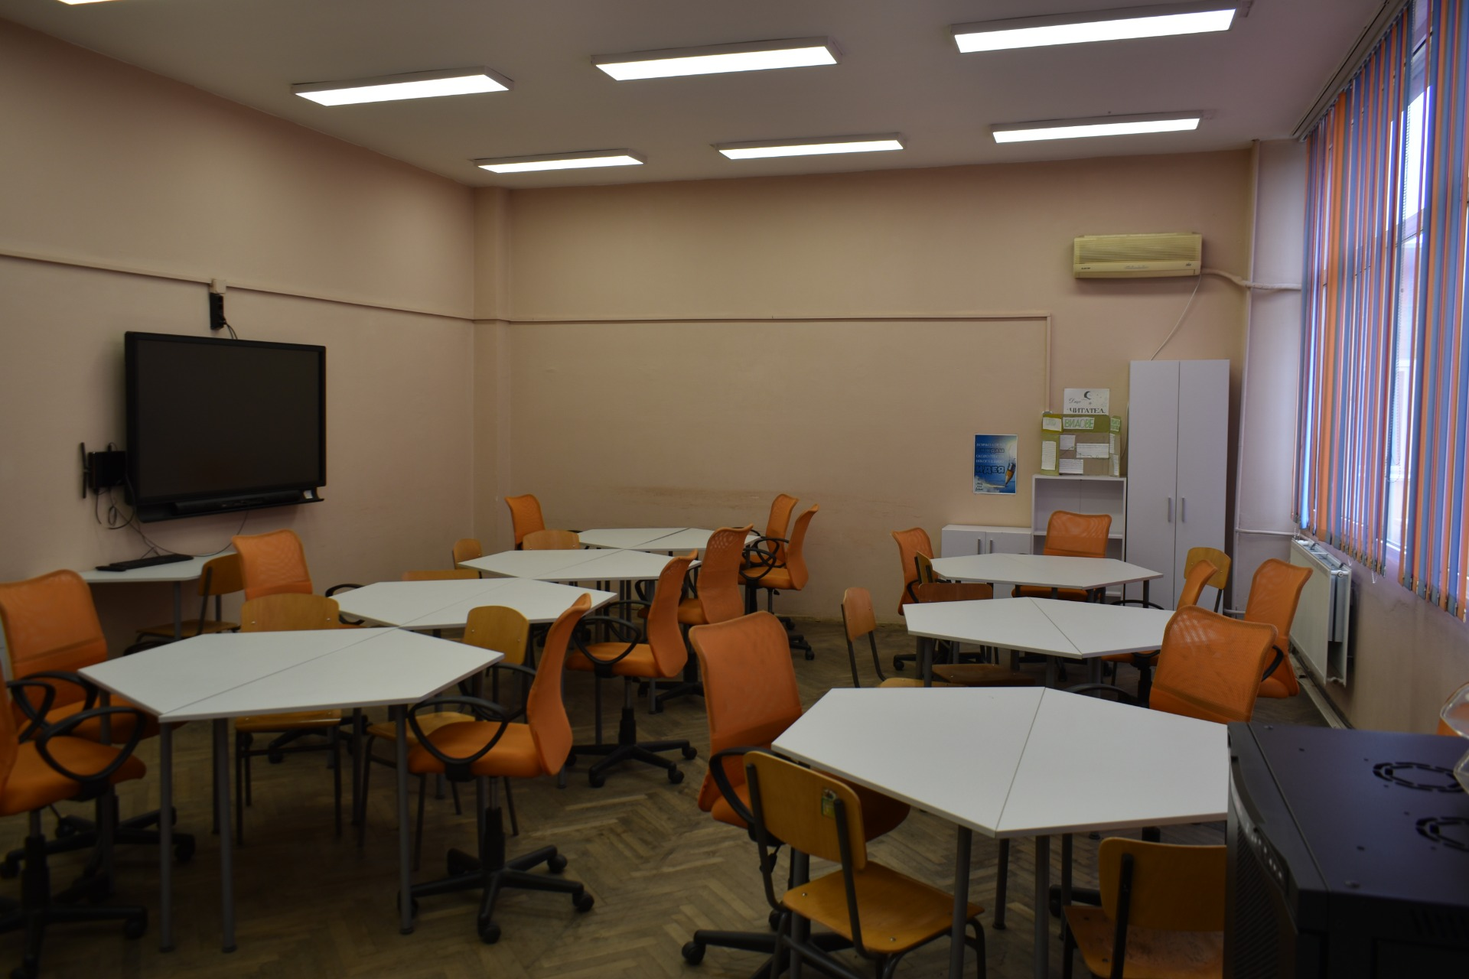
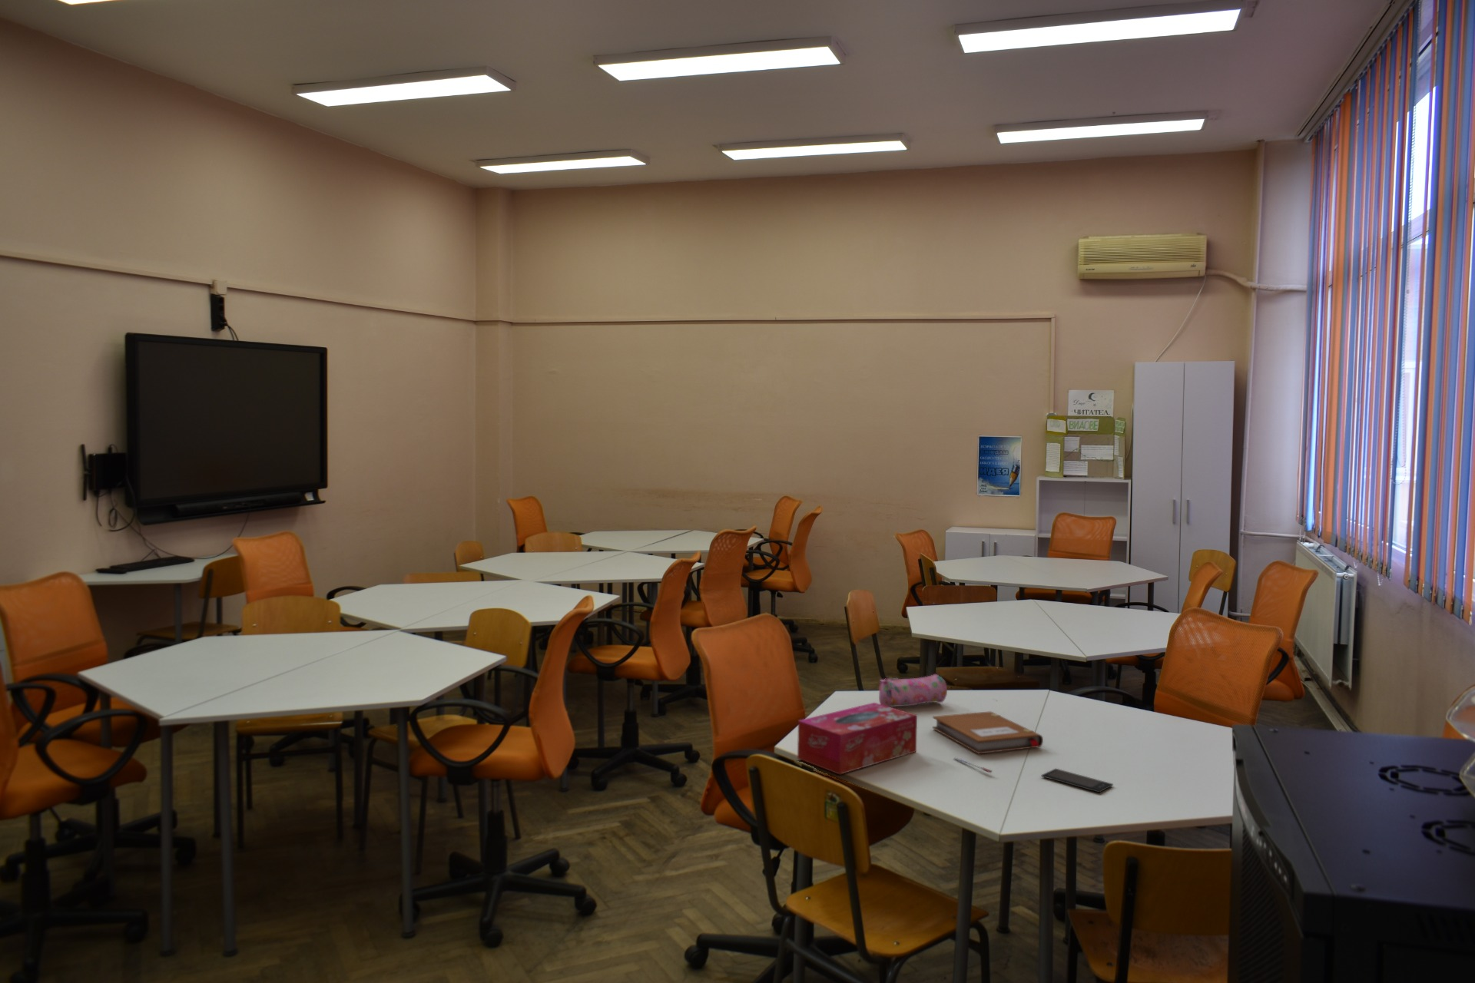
+ smartphone [1040,768,1114,793]
+ tissue box [797,702,919,776]
+ pen [954,756,993,773]
+ pencil case [878,674,948,708]
+ notebook [932,710,1044,754]
